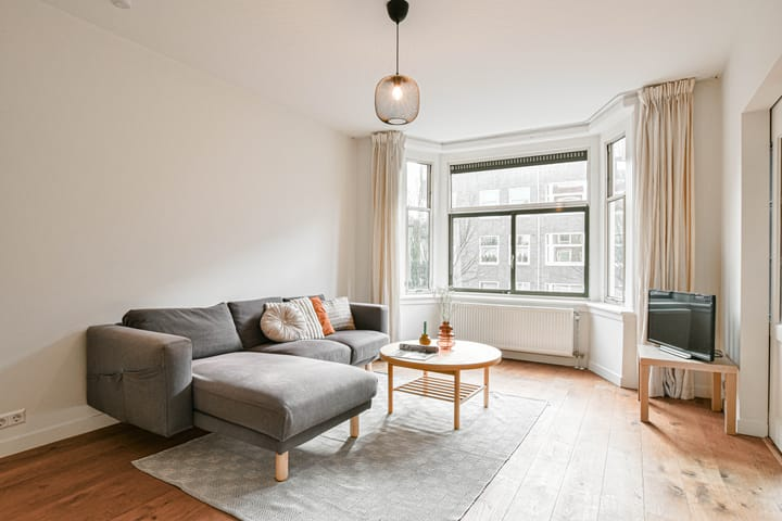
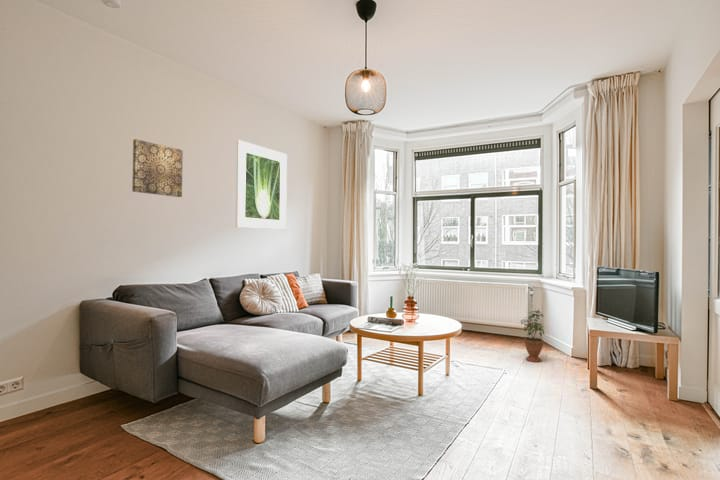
+ wall art [131,138,184,198]
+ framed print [235,139,288,231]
+ potted plant [519,308,546,363]
